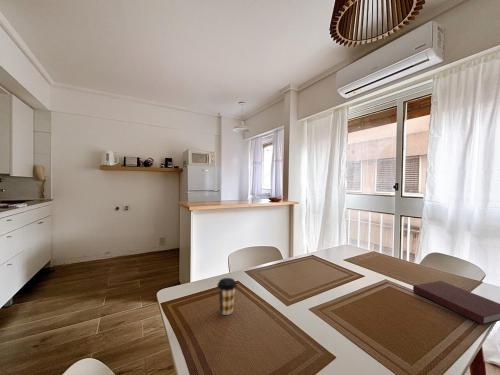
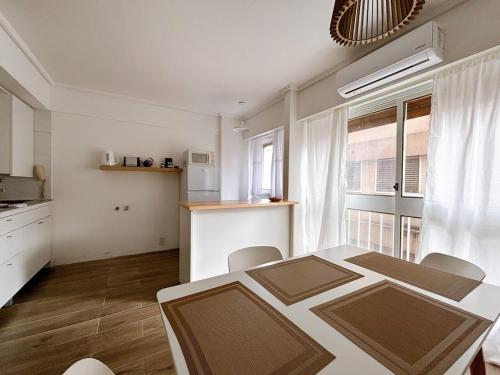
- notebook [412,280,500,326]
- coffee cup [216,277,238,316]
